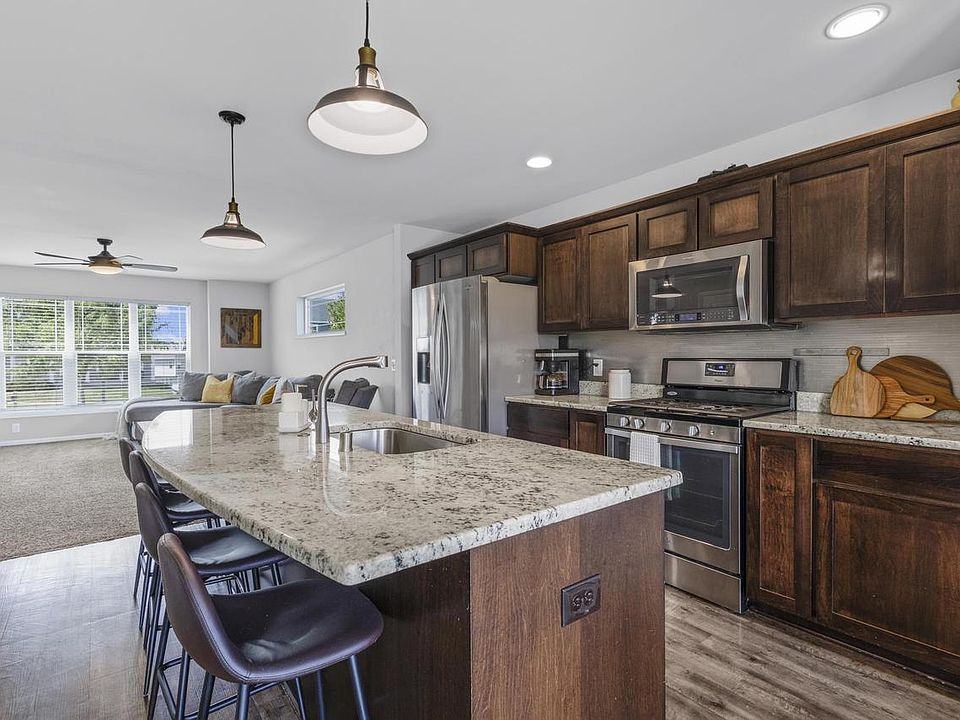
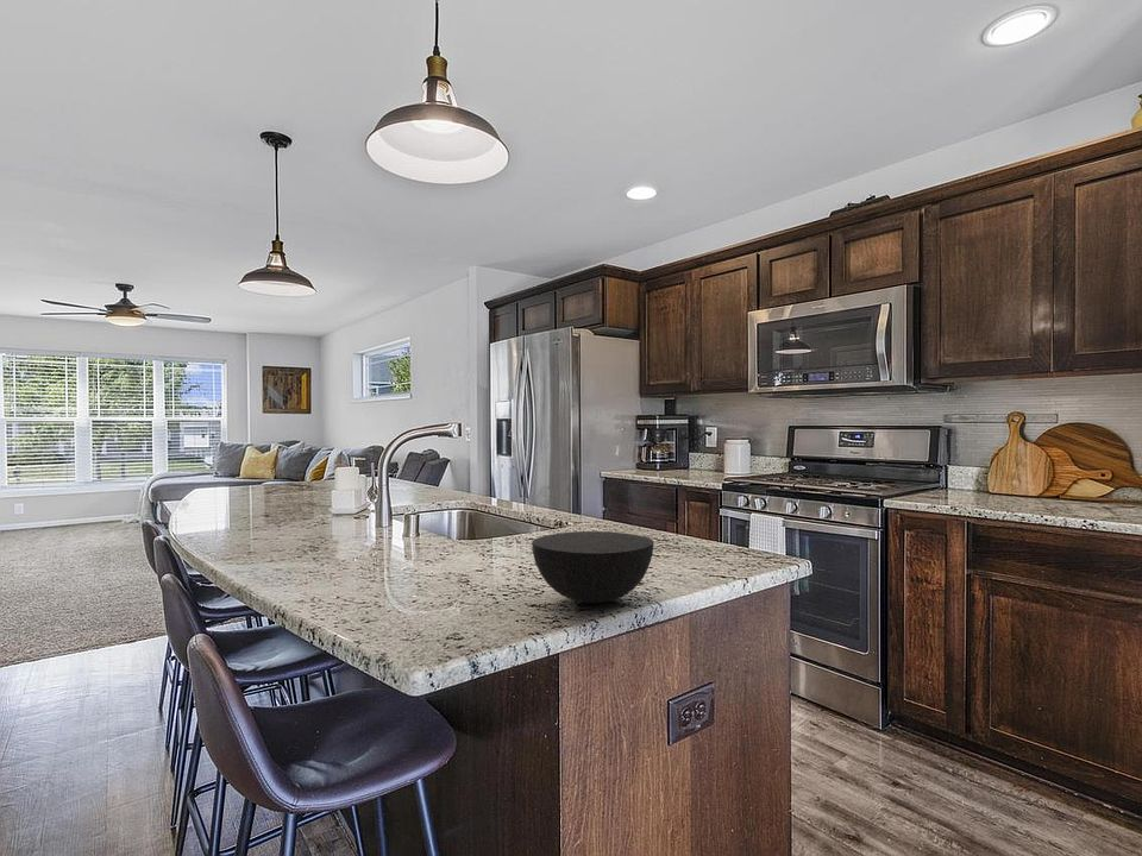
+ bowl [531,530,655,604]
